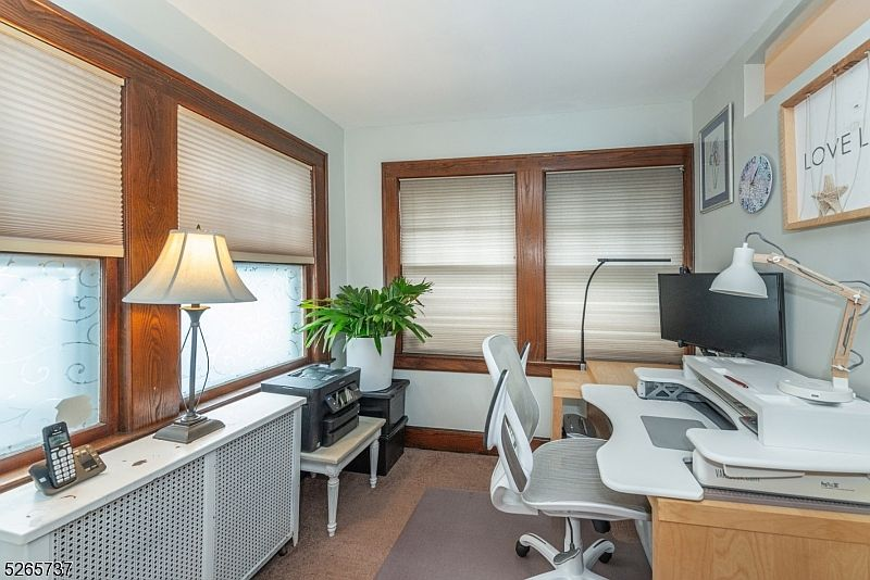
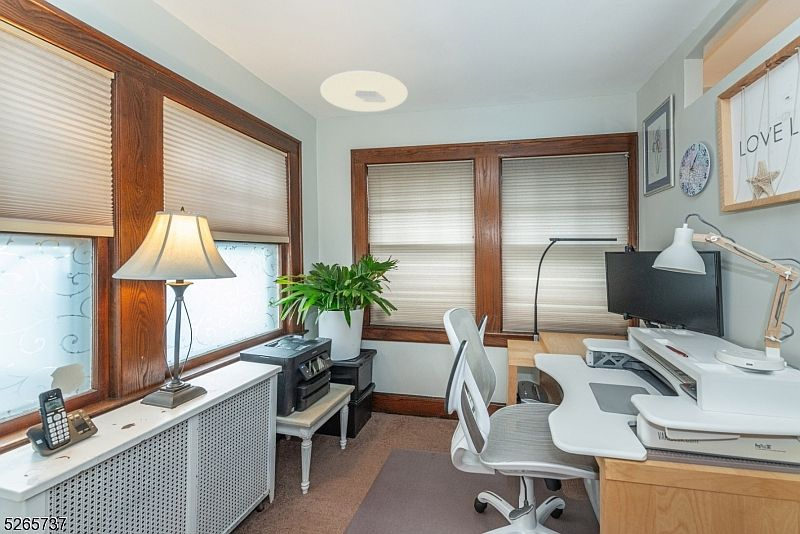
+ ceiling light [319,70,409,113]
